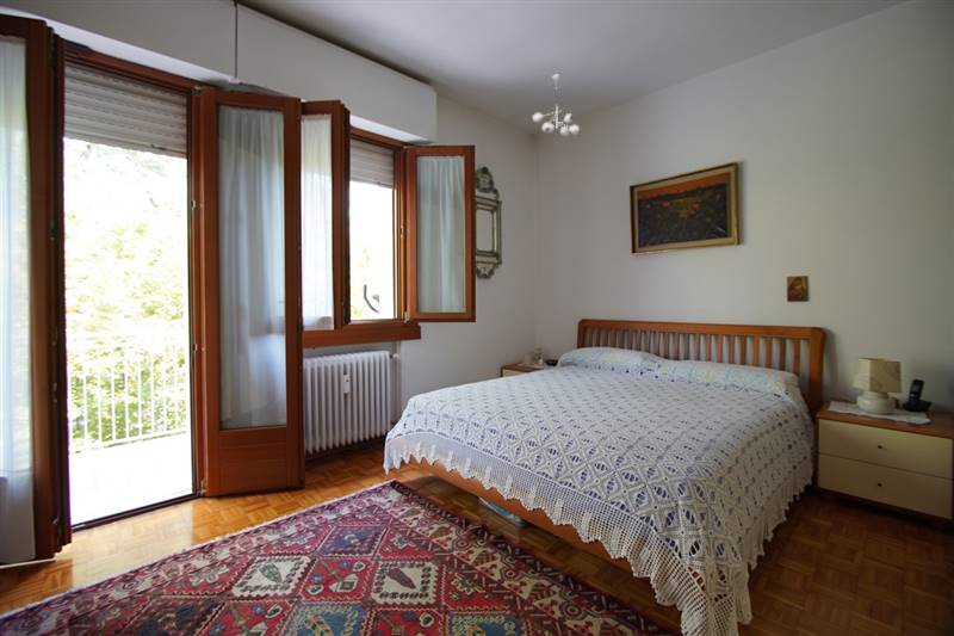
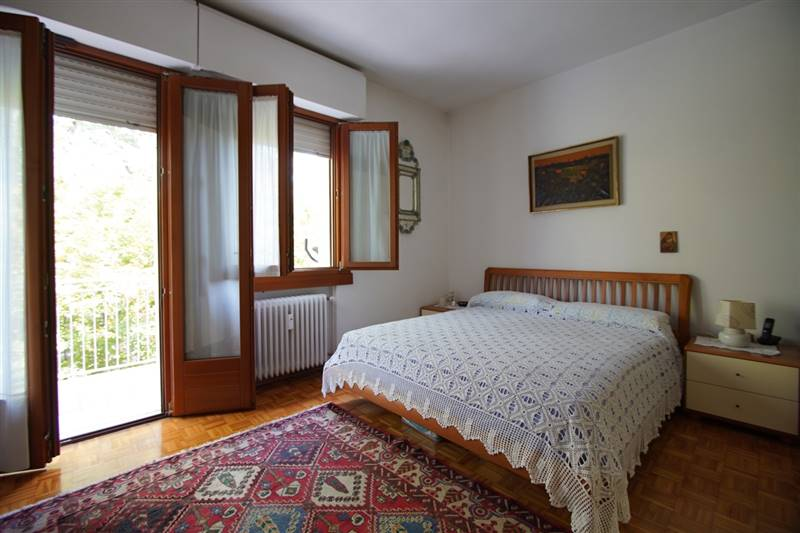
- ceiling light fixture [532,74,581,137]
